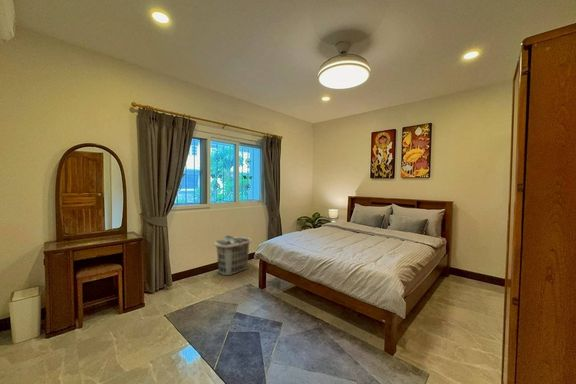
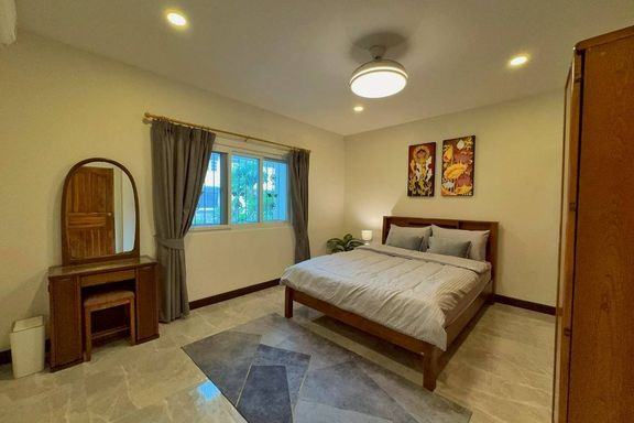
- clothes hamper [213,235,253,276]
